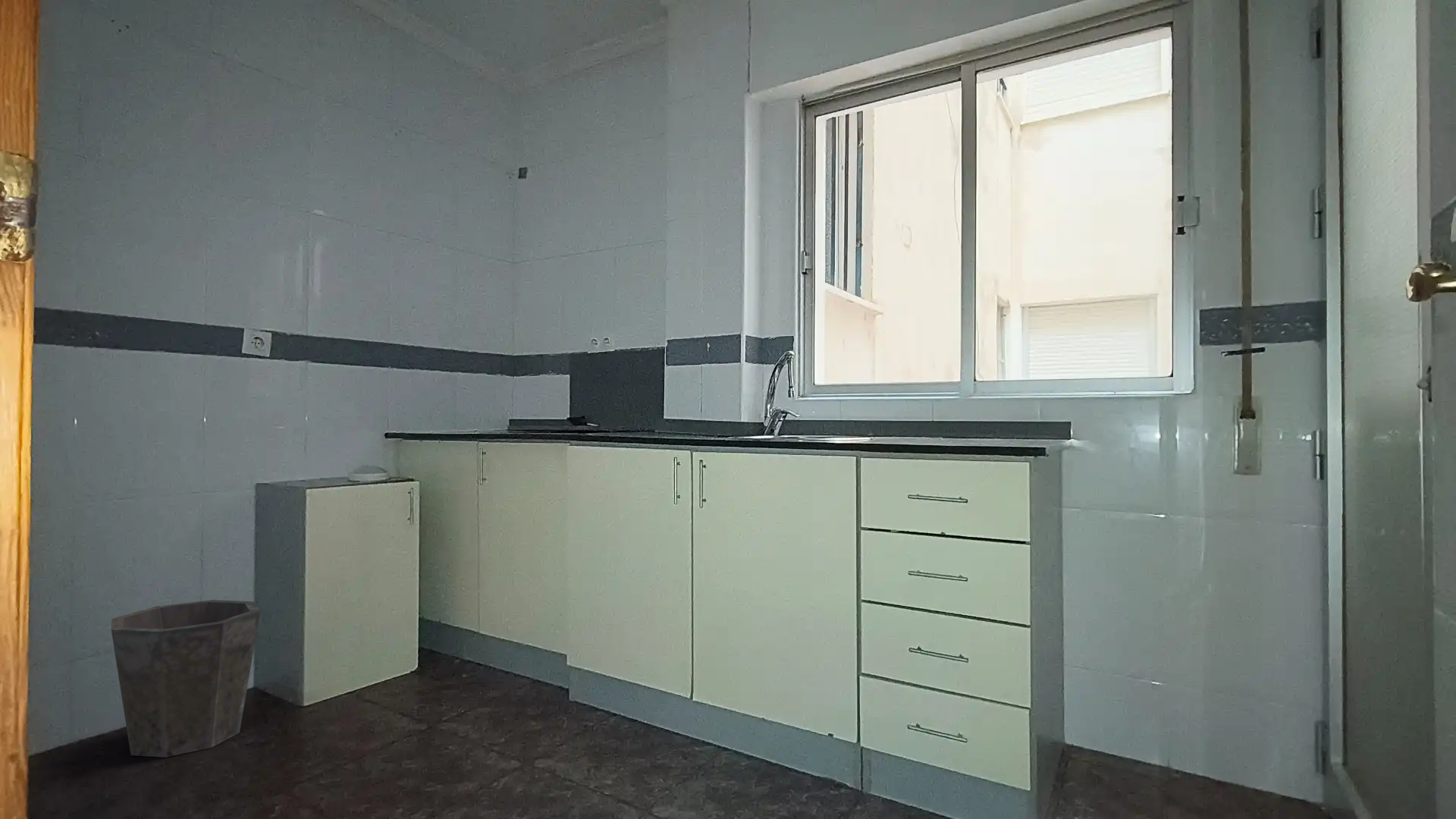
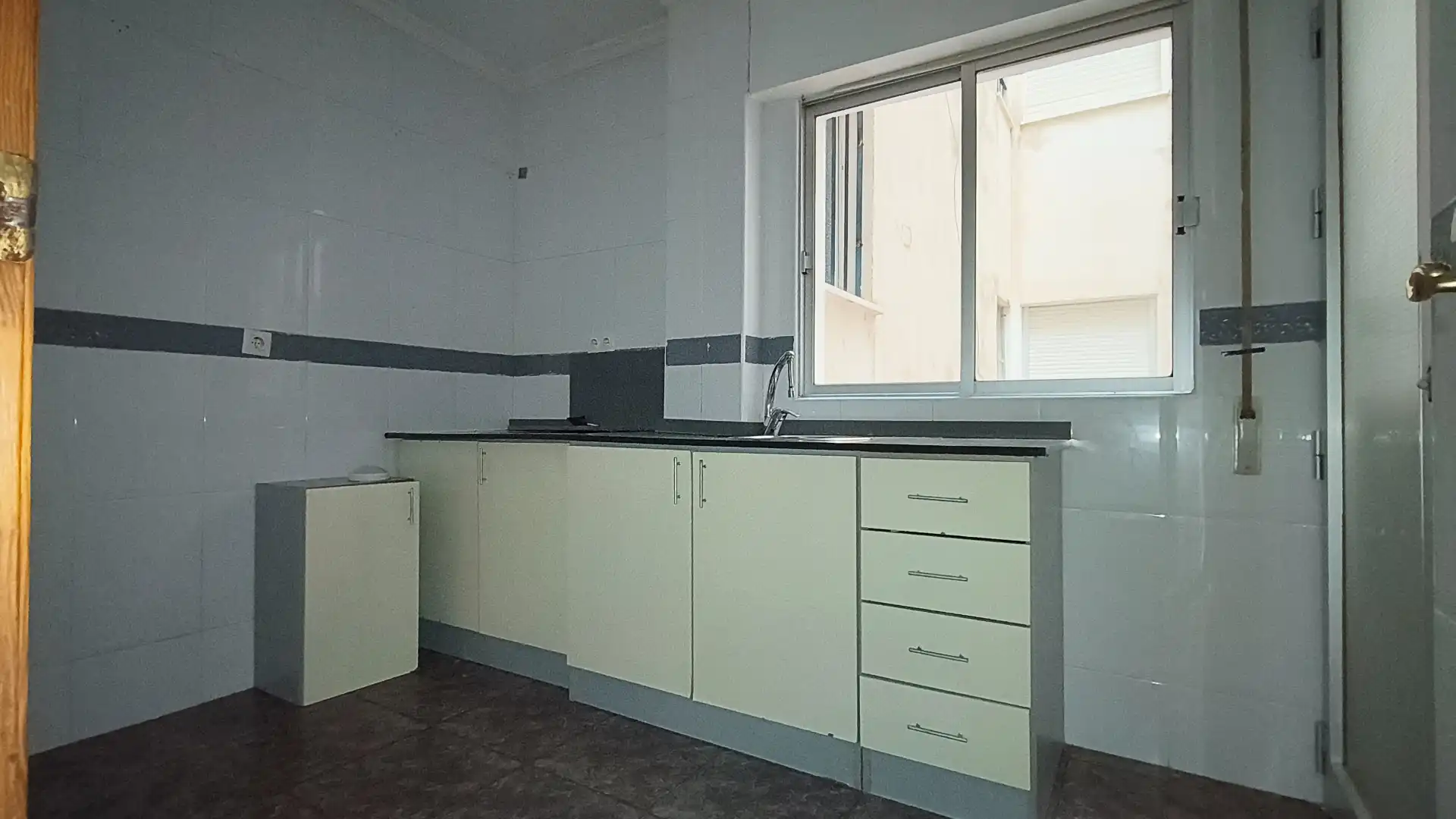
- waste bin [111,599,261,758]
